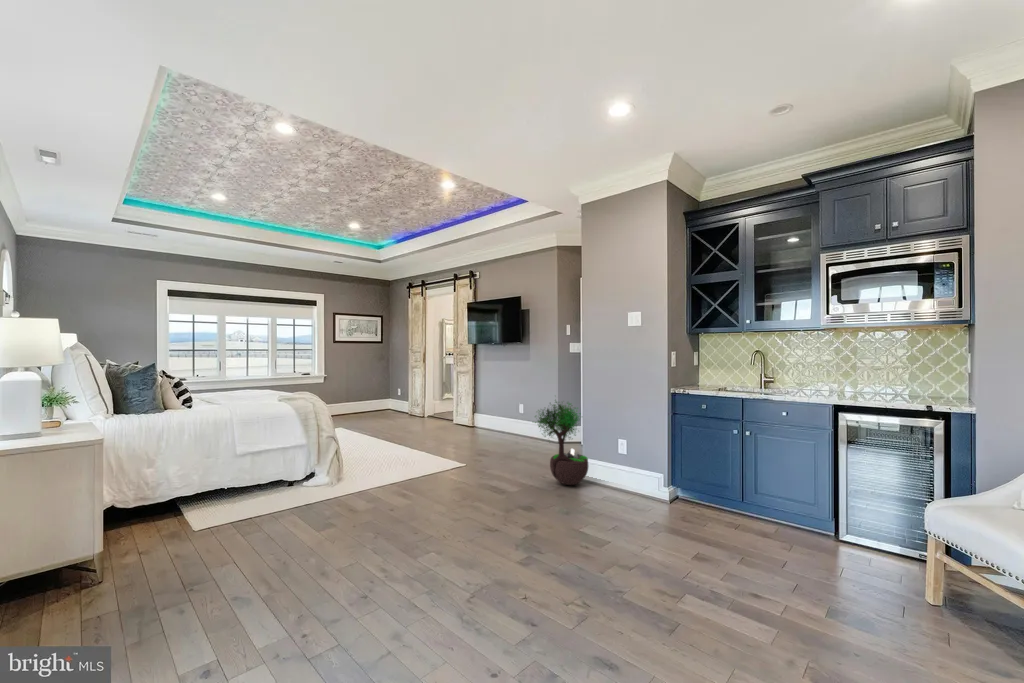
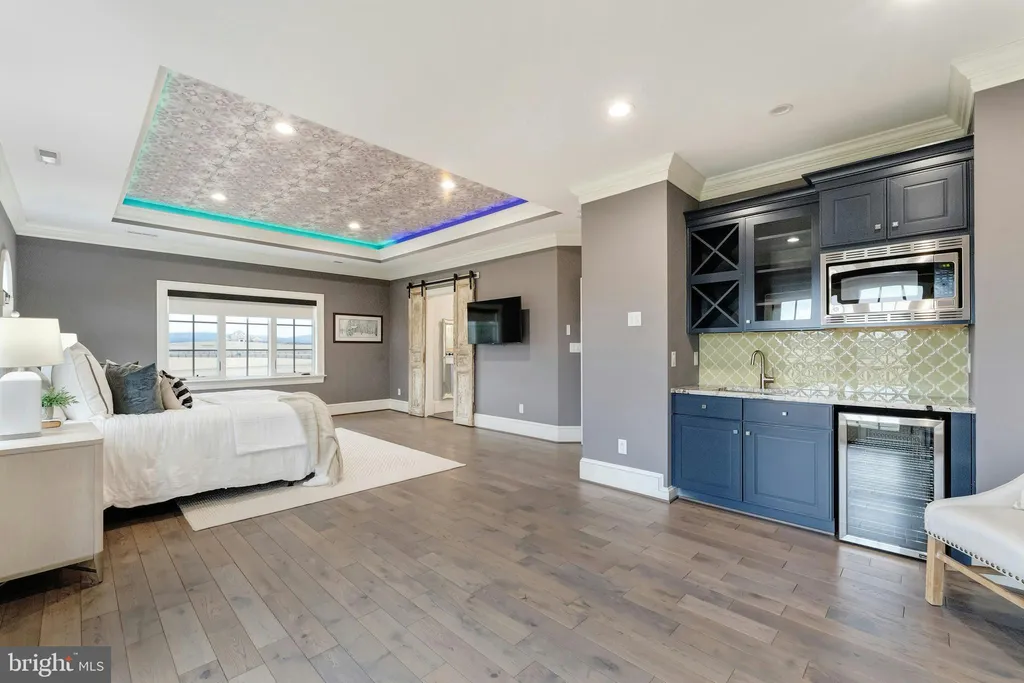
- potted tree [533,394,589,486]
